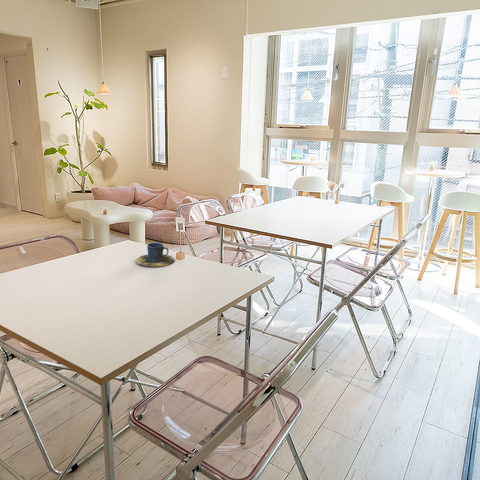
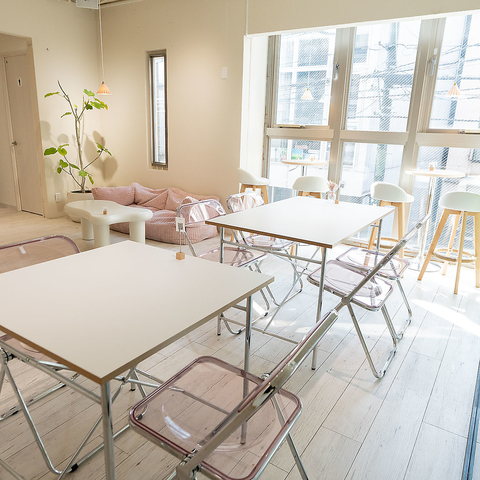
- cup [135,242,176,268]
